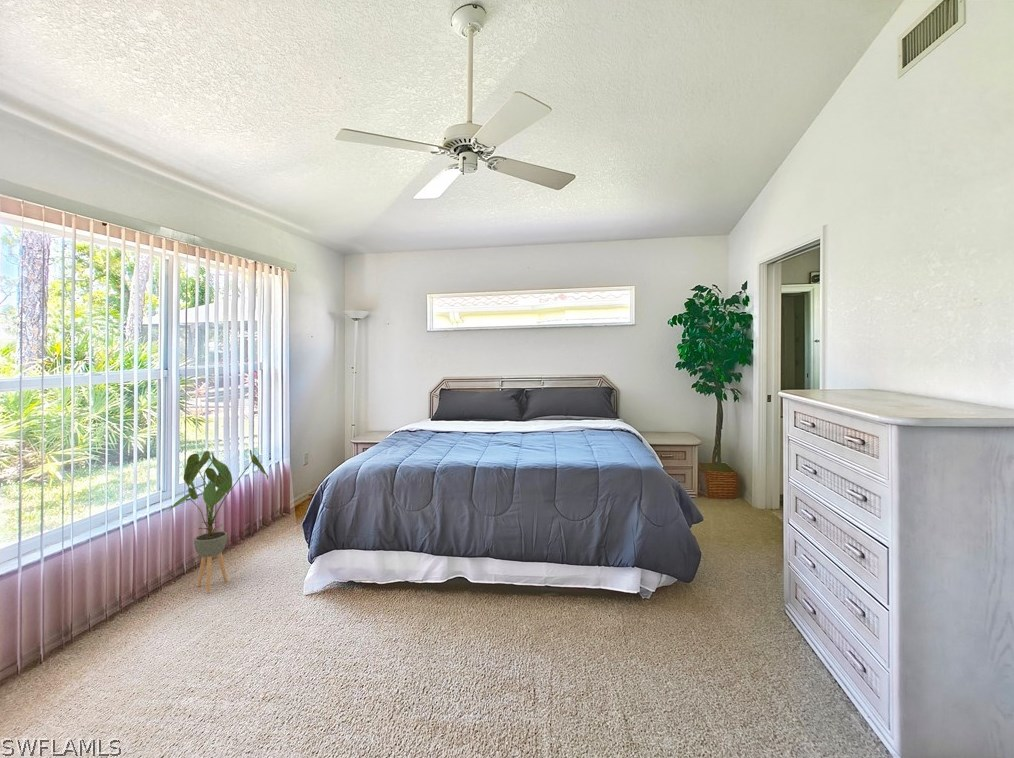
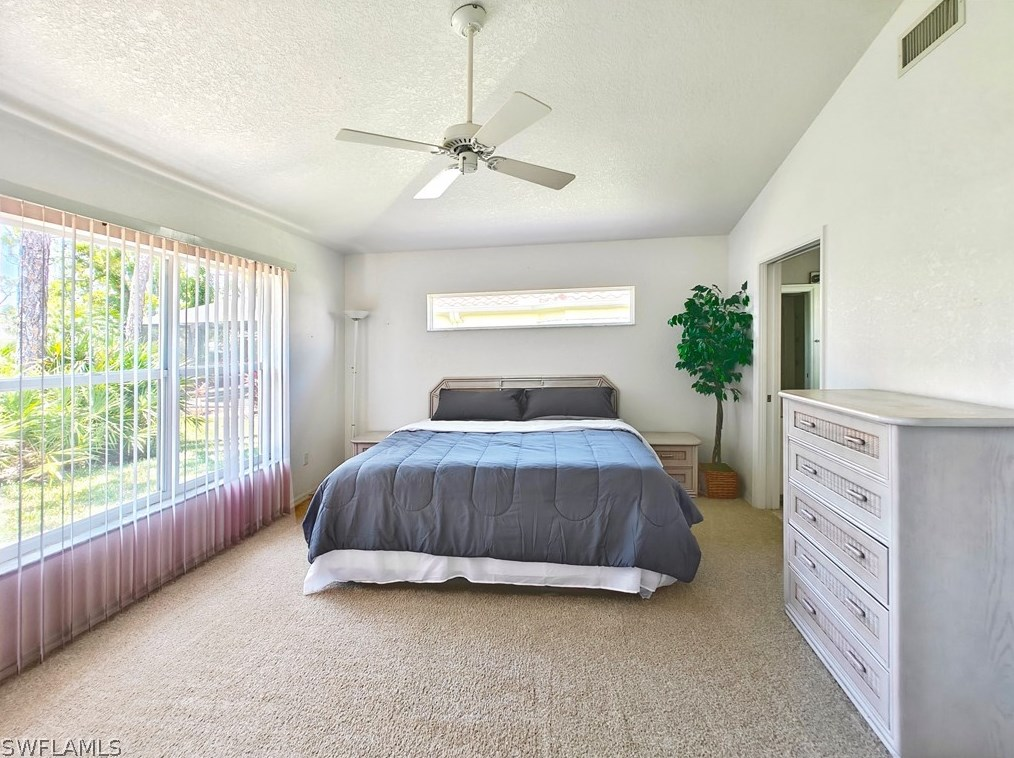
- house plant [167,449,269,594]
